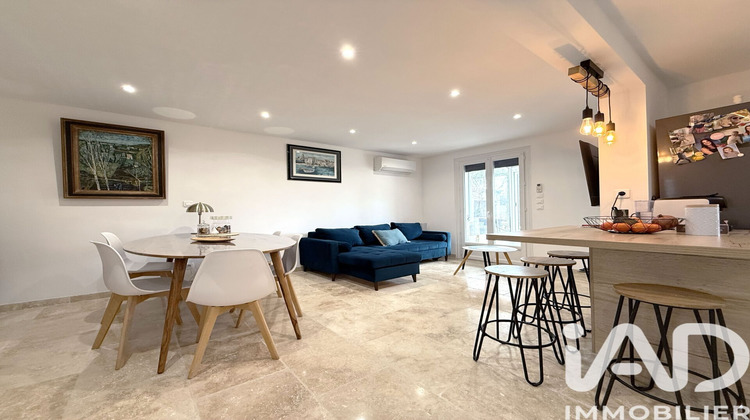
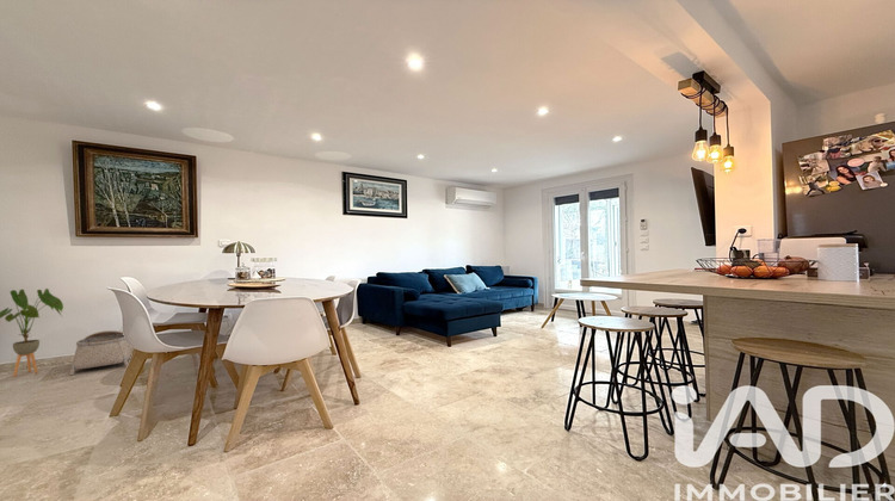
+ basket [68,329,132,376]
+ house plant [0,287,64,378]
